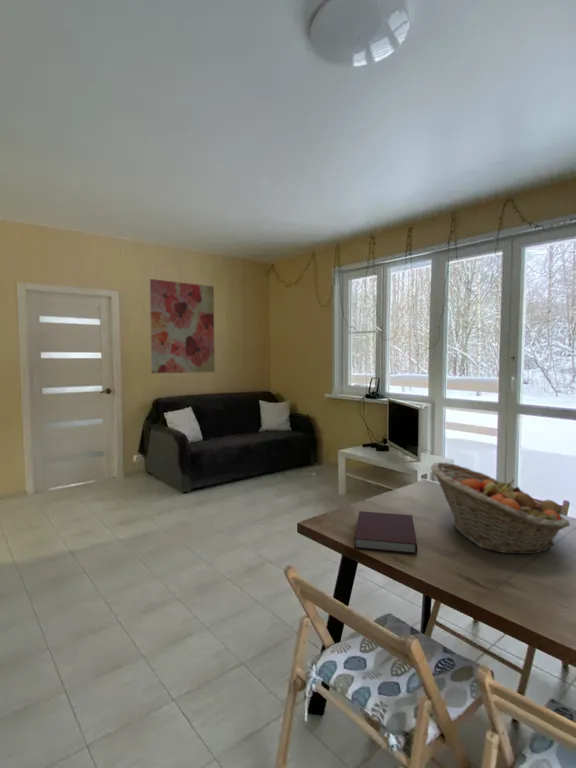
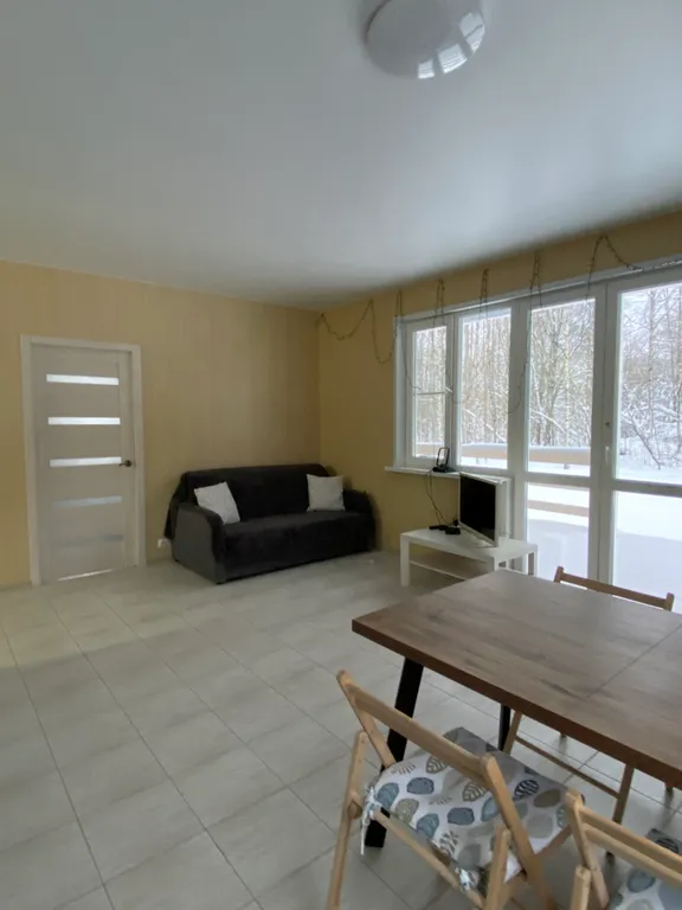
- fruit basket [430,461,571,555]
- notebook [353,510,418,555]
- wall art [149,278,216,374]
